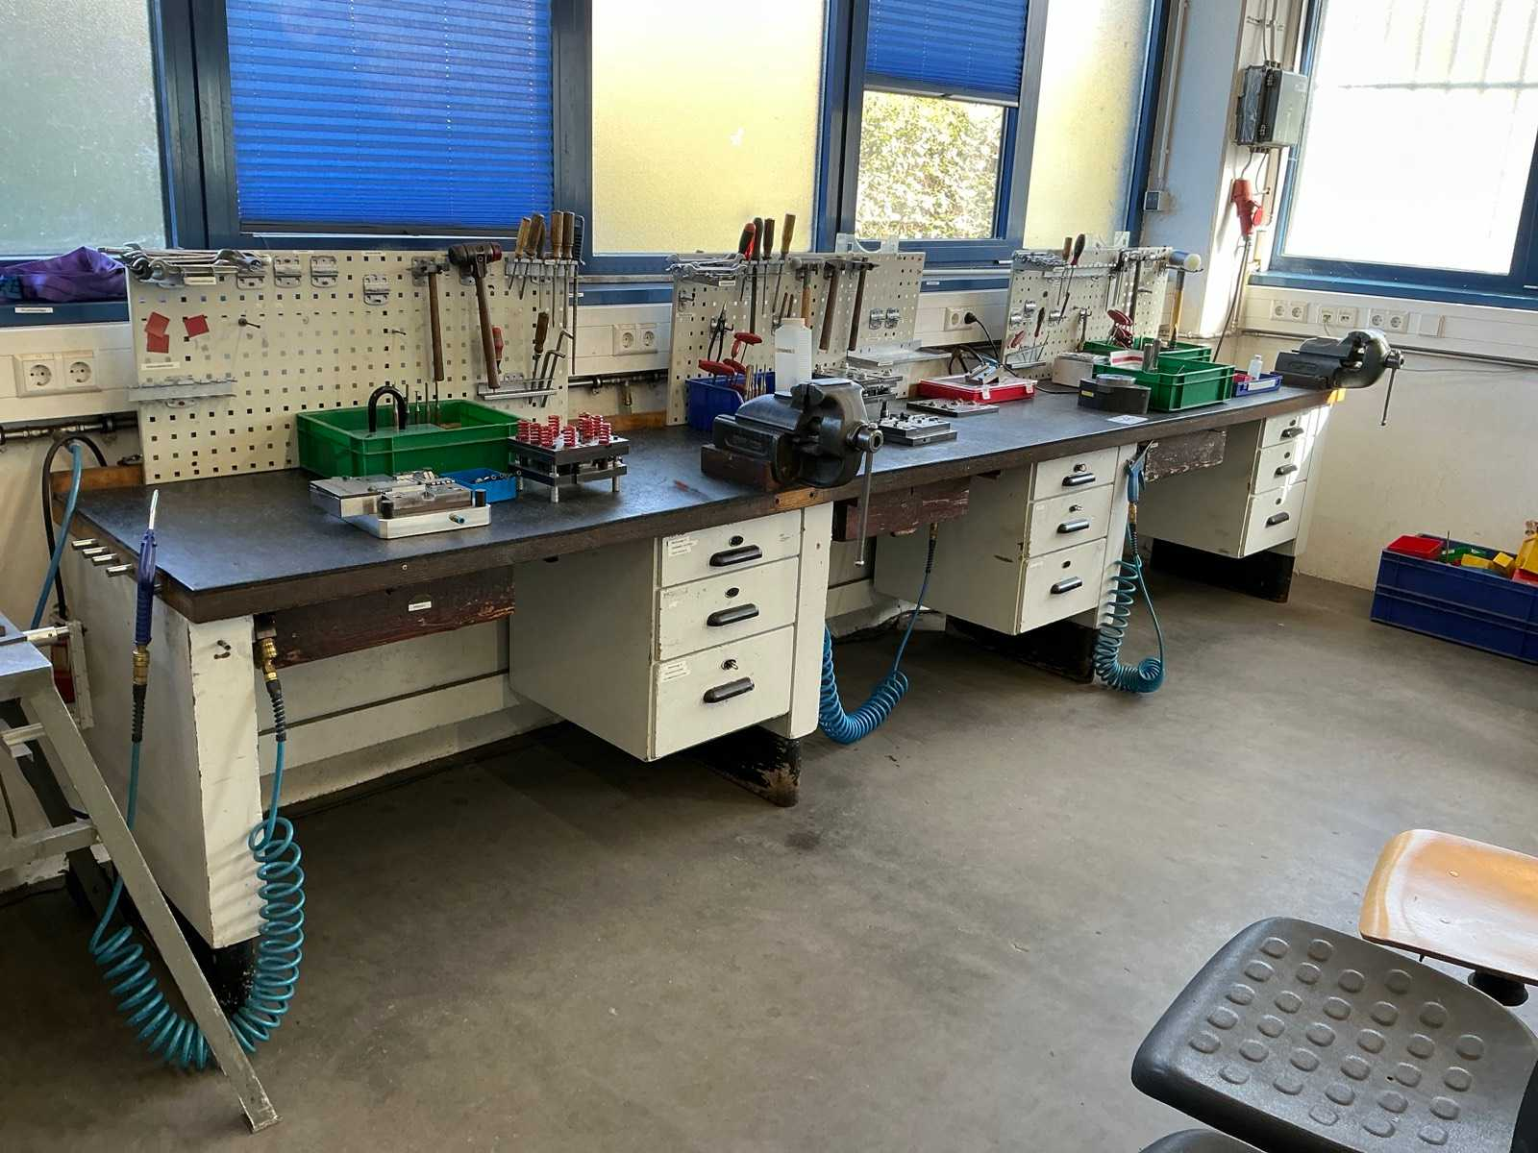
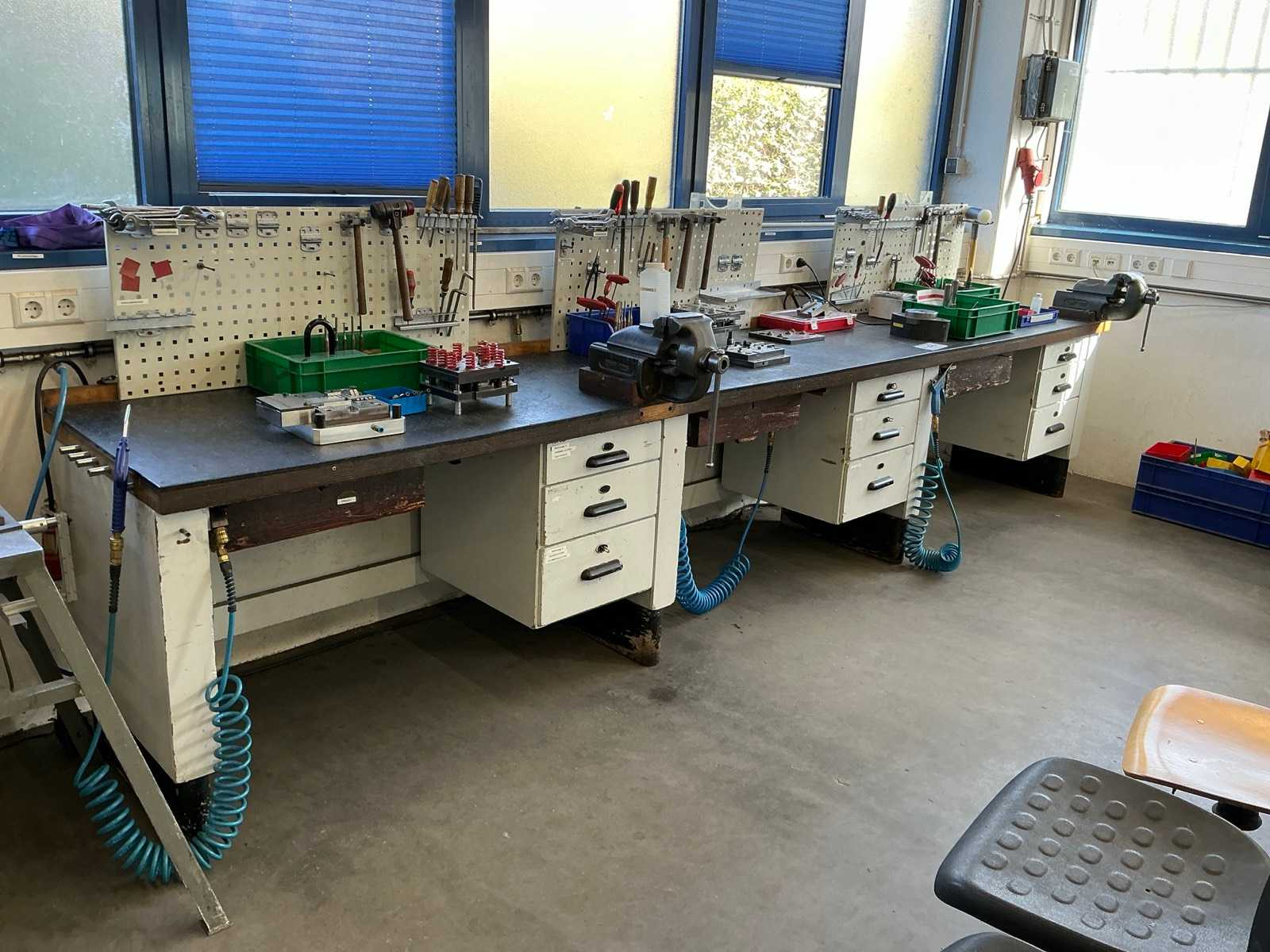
- pen [671,480,716,500]
